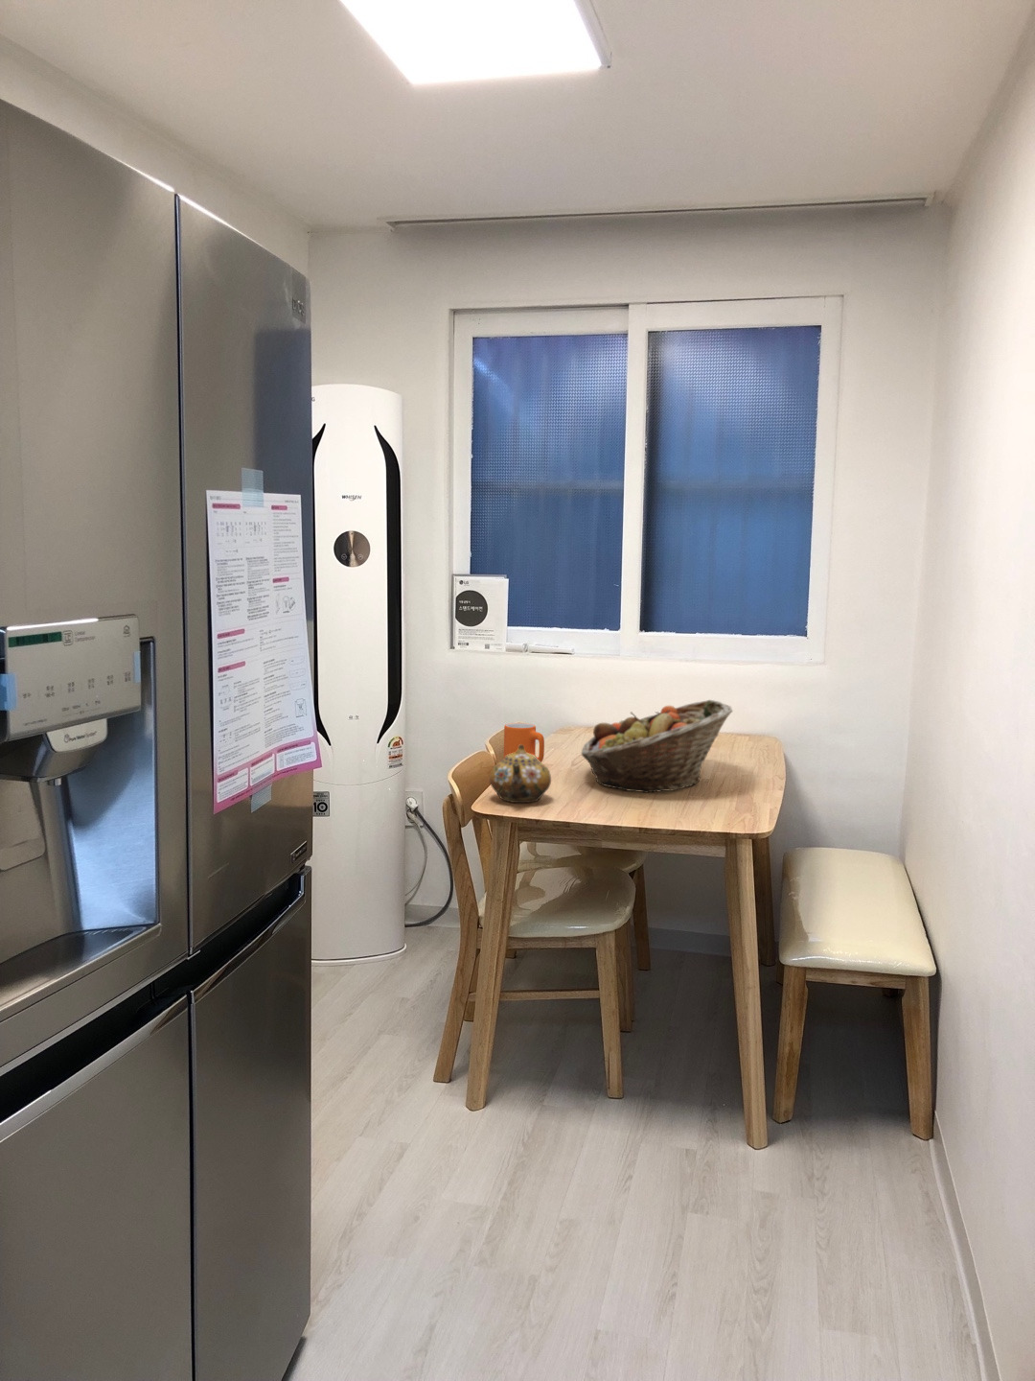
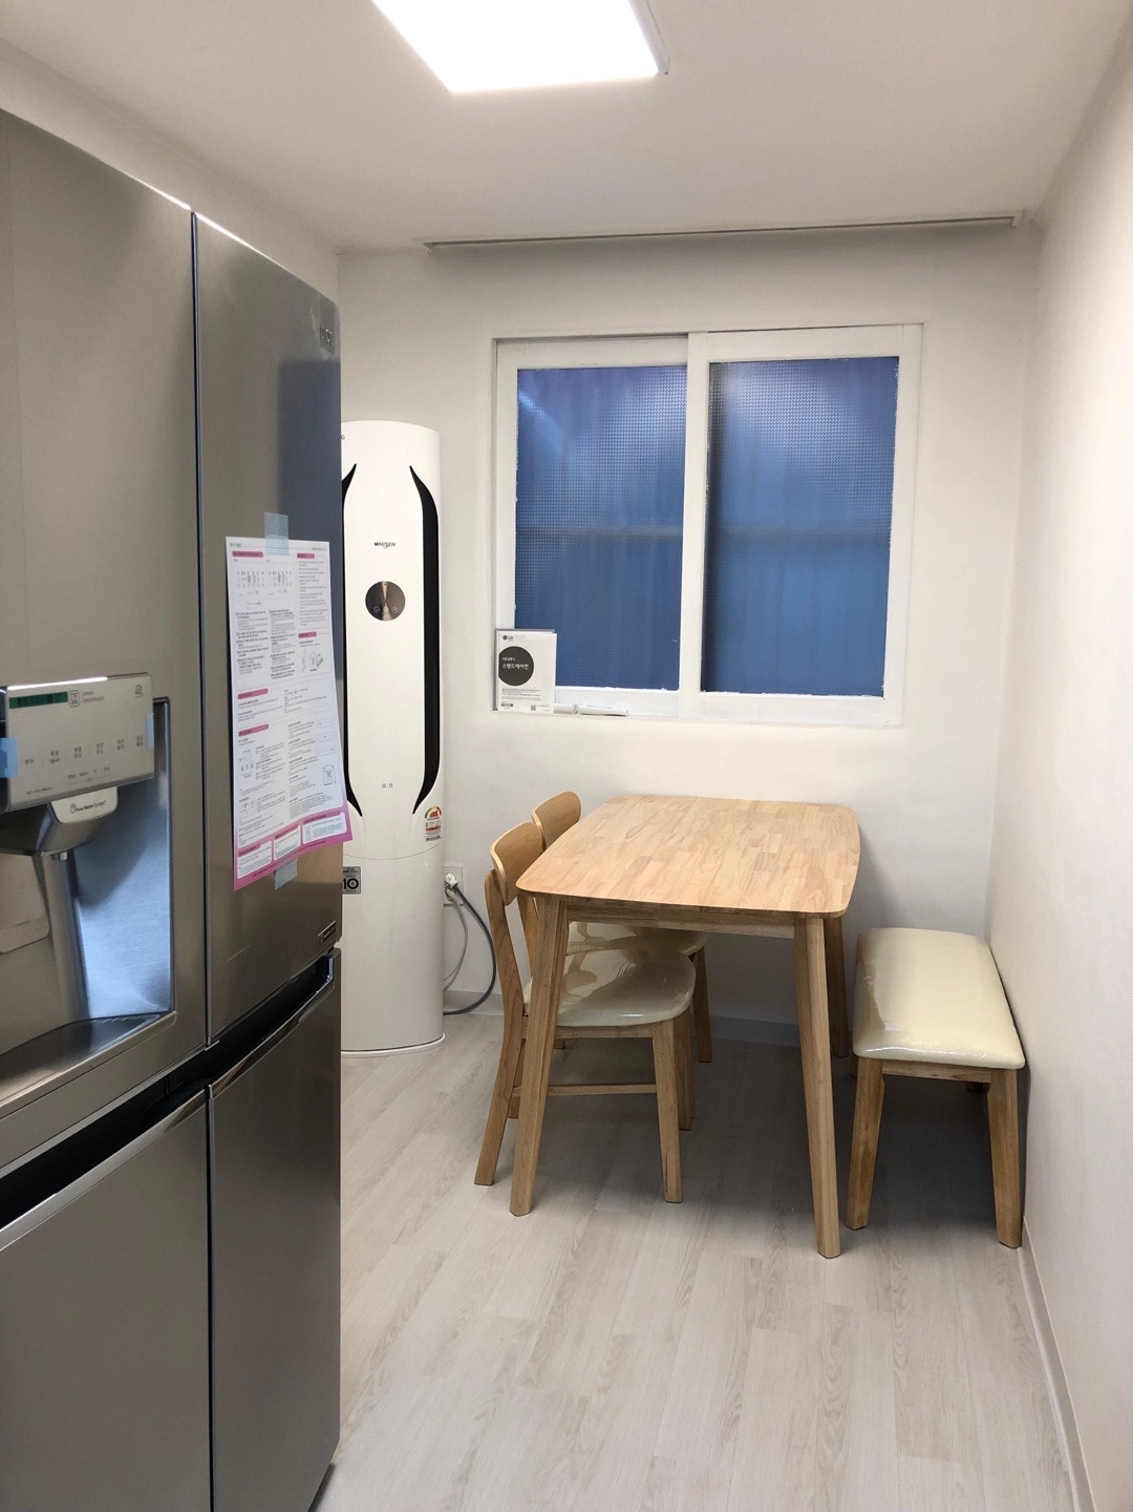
- fruit basket [579,699,734,794]
- mug [503,722,546,763]
- teapot [489,744,552,804]
